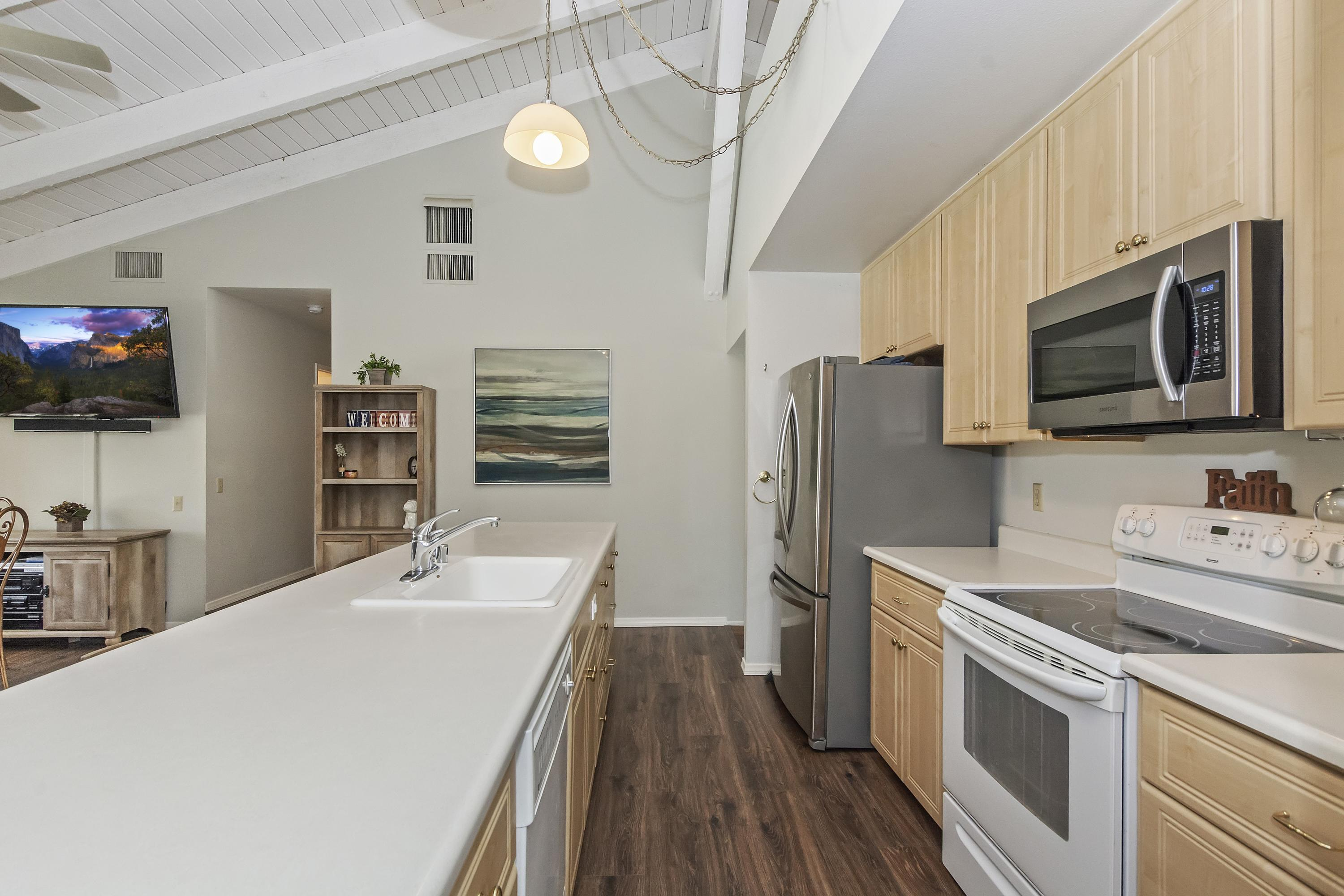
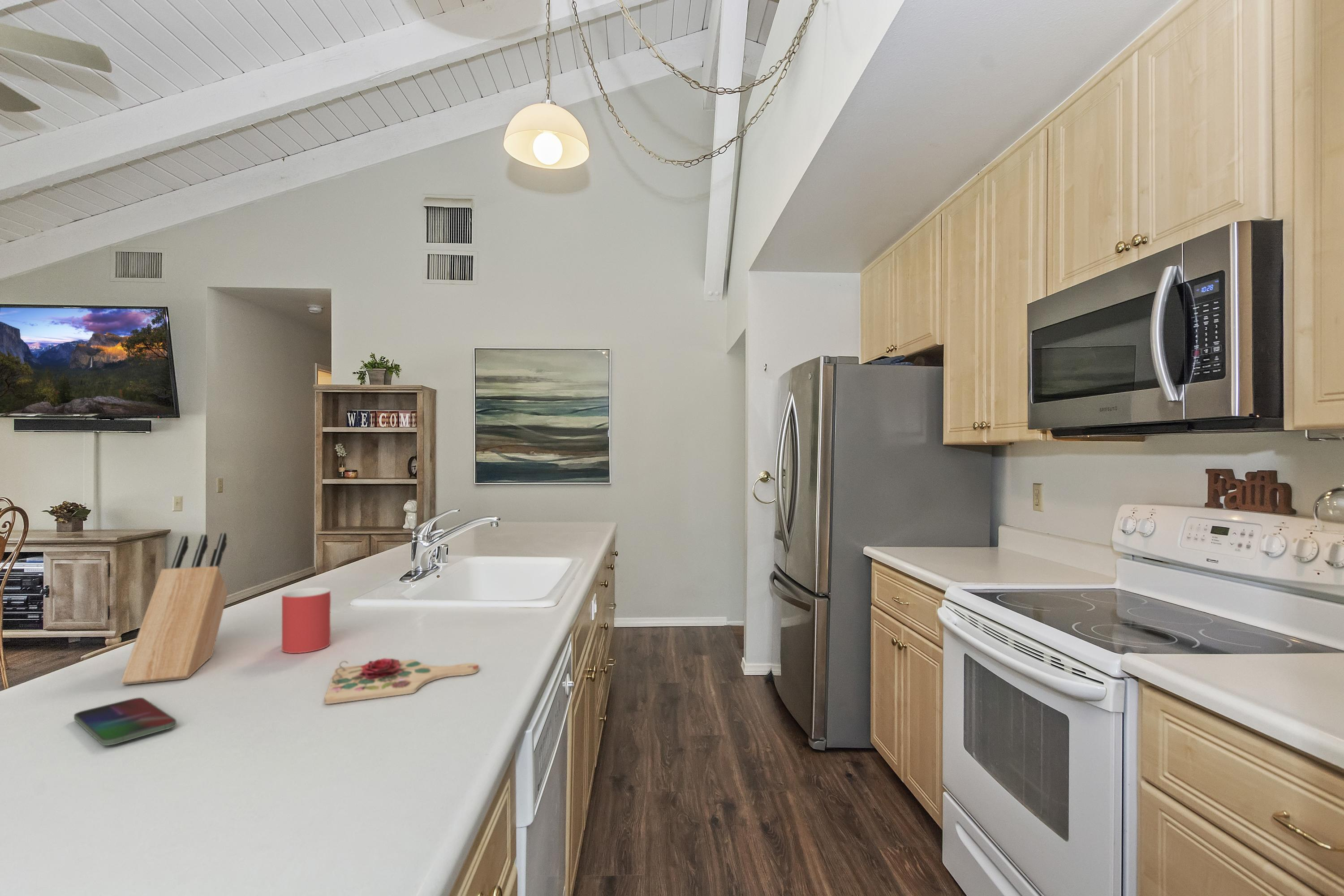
+ cutting board [324,658,479,704]
+ knife block [121,533,228,685]
+ mug [281,587,331,654]
+ smartphone [73,697,177,746]
